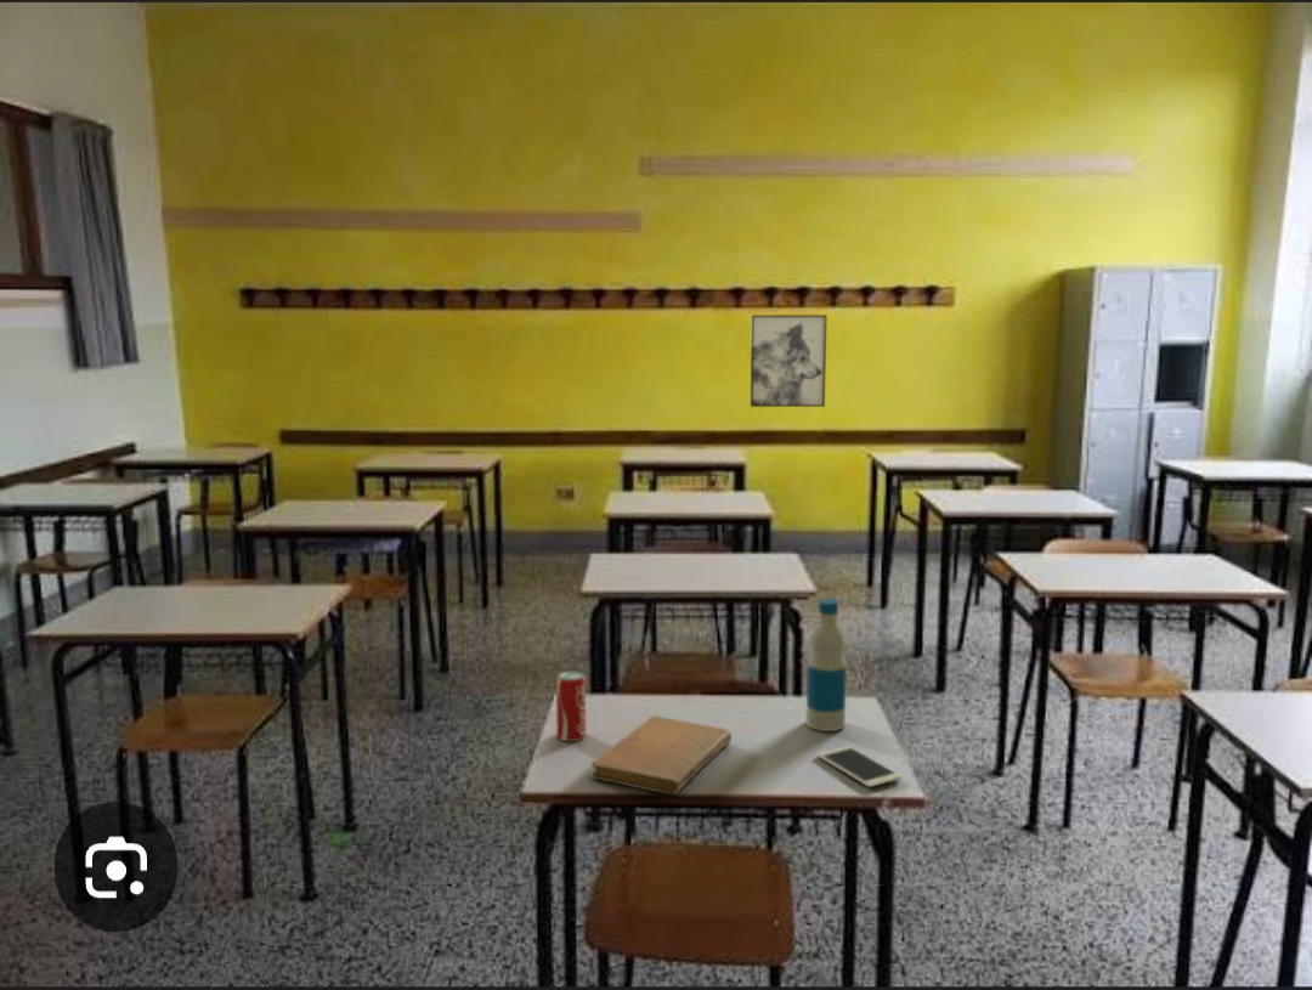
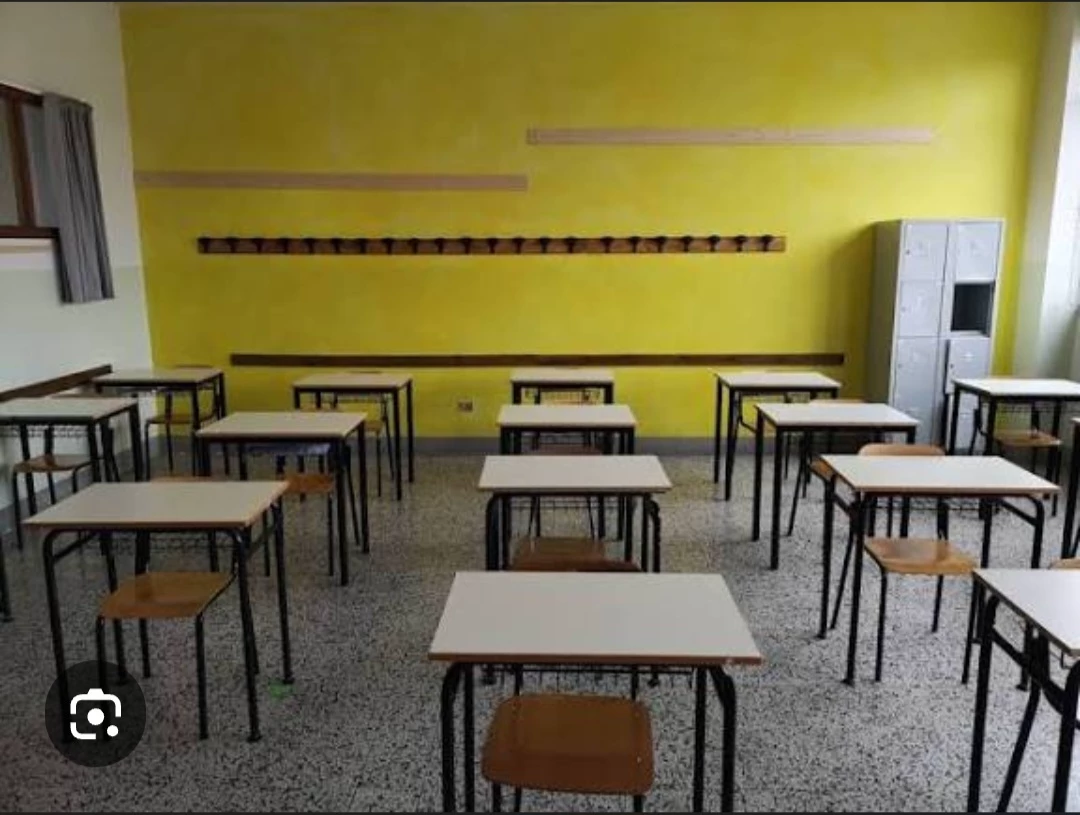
- bottle [805,598,848,732]
- notebook [589,714,733,797]
- beverage can [555,669,587,742]
- wall art [750,313,829,408]
- smartphone [816,745,903,788]
